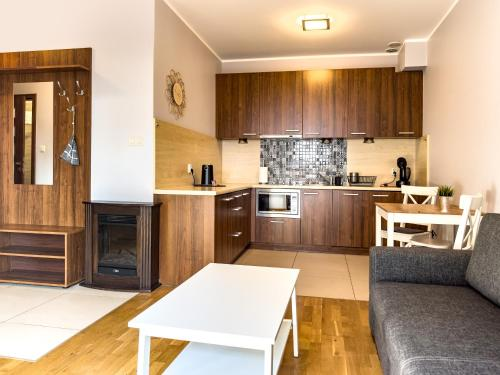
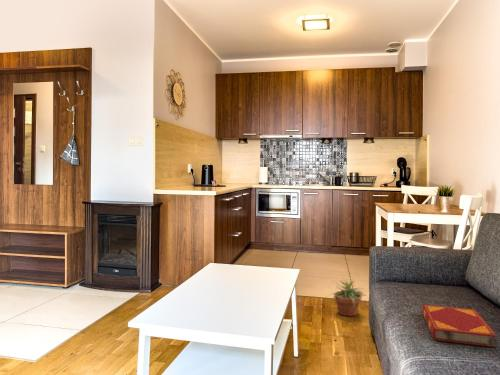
+ hardback book [421,304,499,348]
+ potted plant [328,278,366,317]
